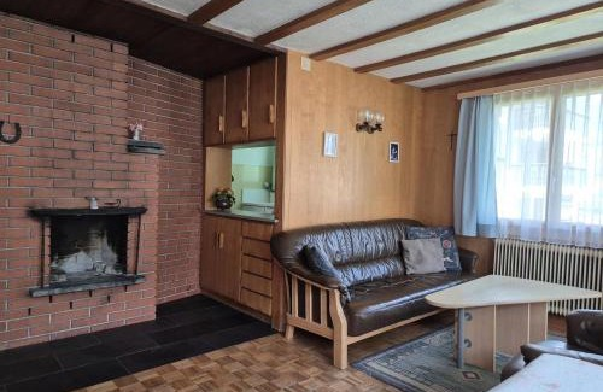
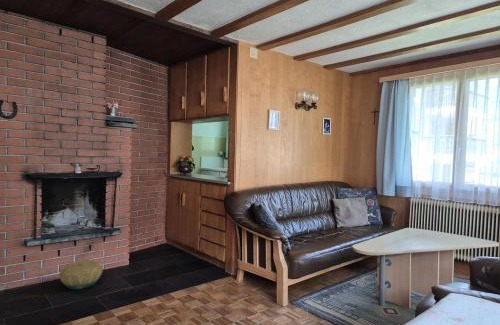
+ basket [58,260,104,290]
